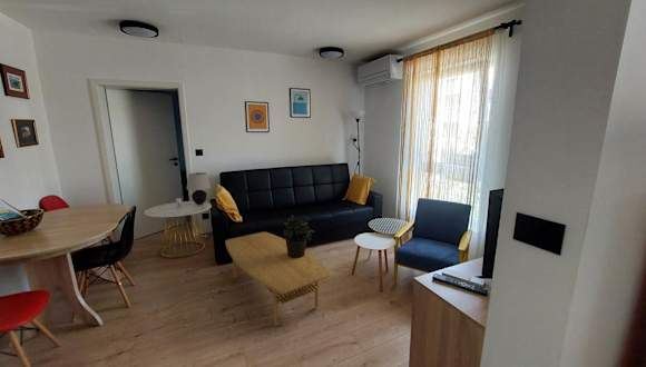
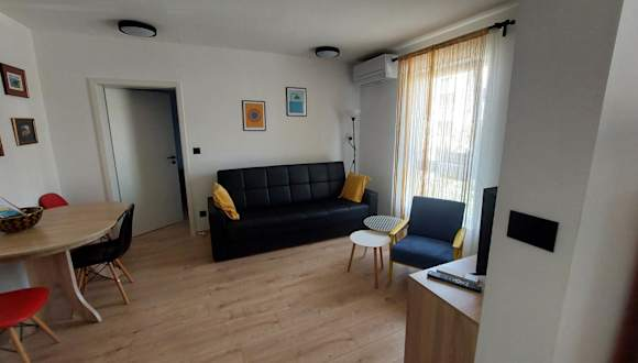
- table lamp [186,171,212,205]
- coffee table [224,231,333,327]
- potted plant [282,214,315,258]
- side table [144,197,213,259]
